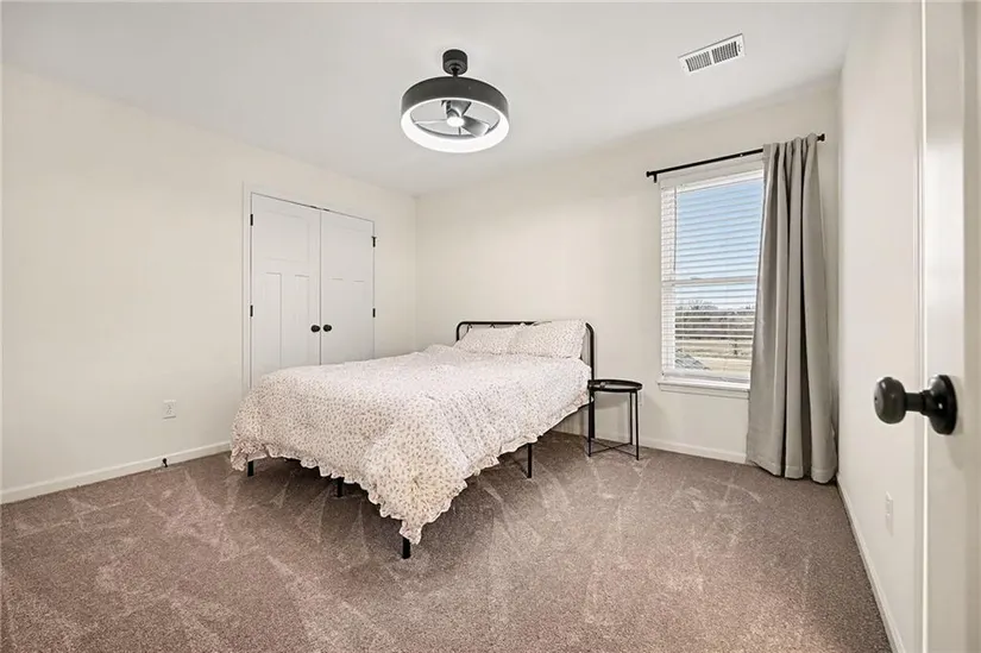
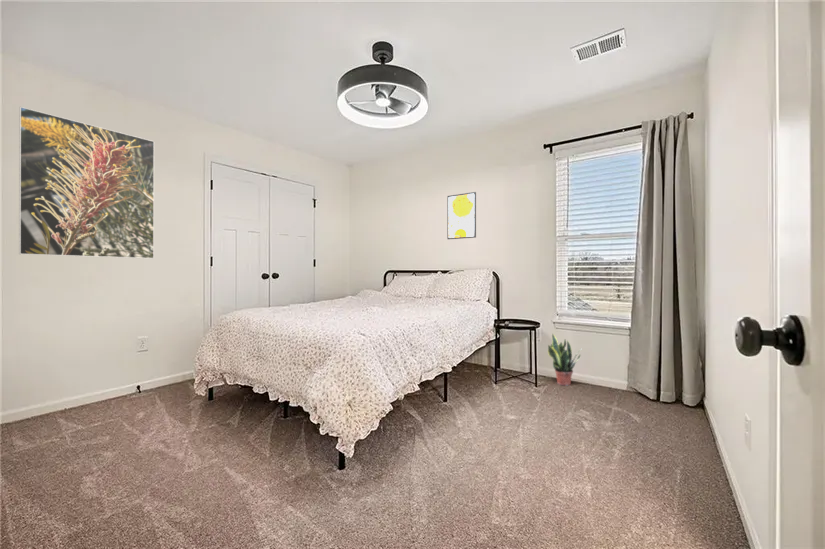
+ potted plant [547,332,582,386]
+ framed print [18,106,155,260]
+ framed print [446,191,477,240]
